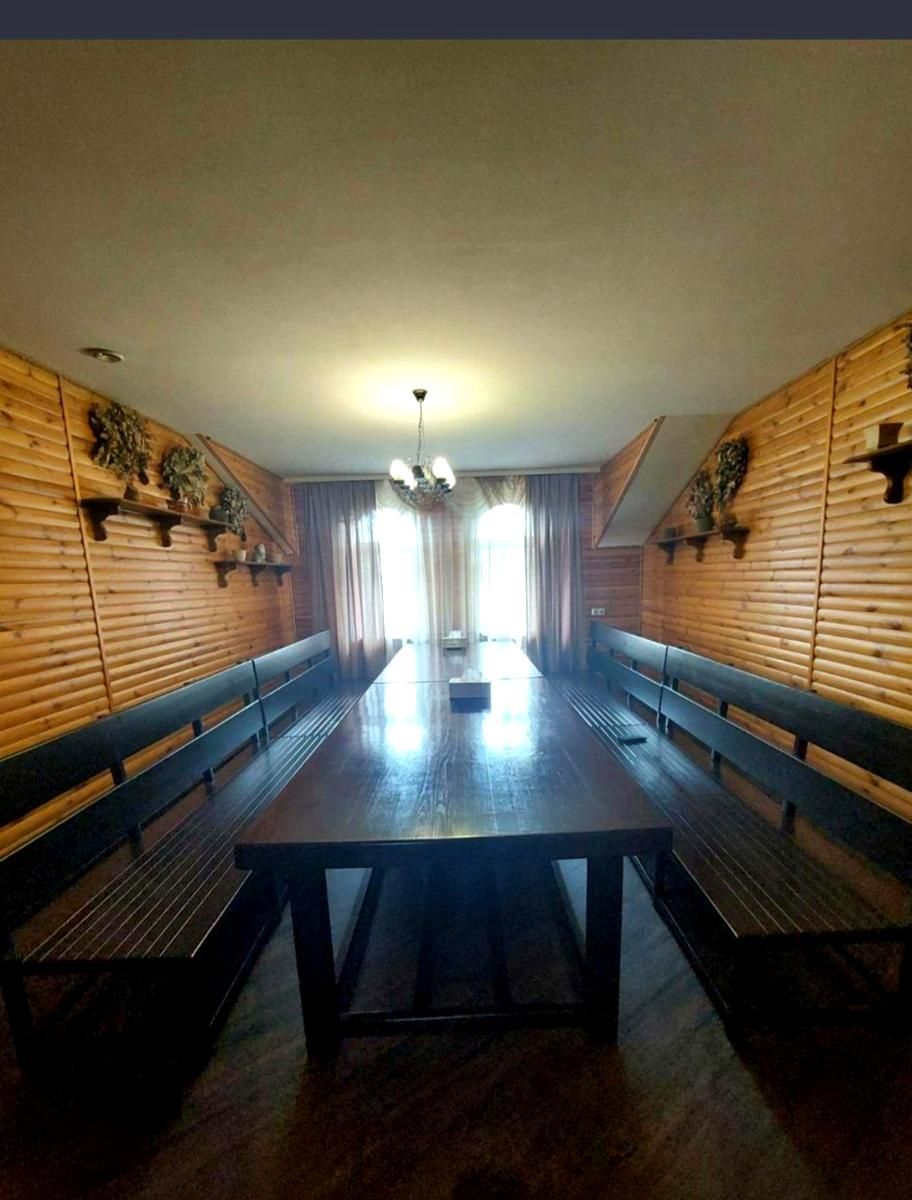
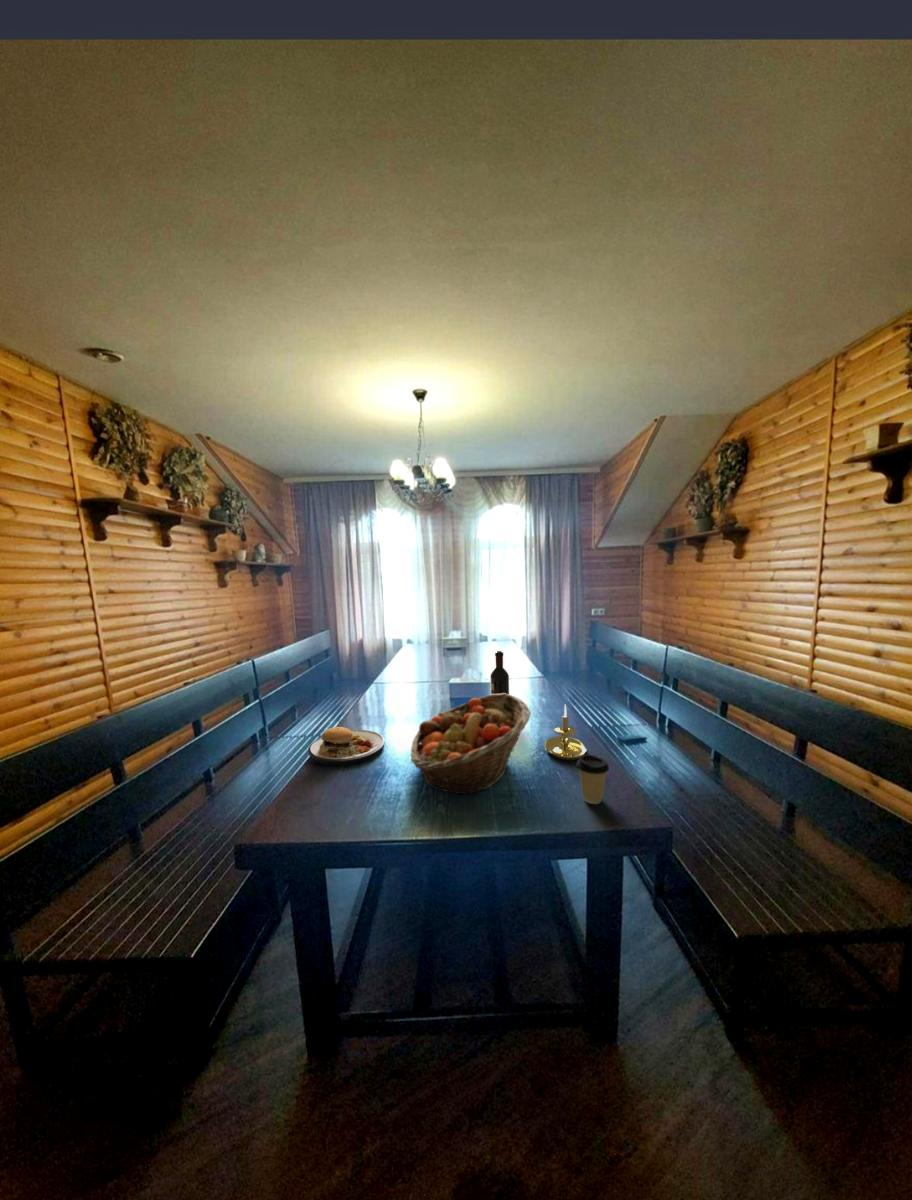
+ wine bottle [490,650,510,695]
+ candle holder [544,703,587,761]
+ fruit basket [410,693,532,796]
+ plate [307,719,386,767]
+ coffee cup [575,753,610,805]
